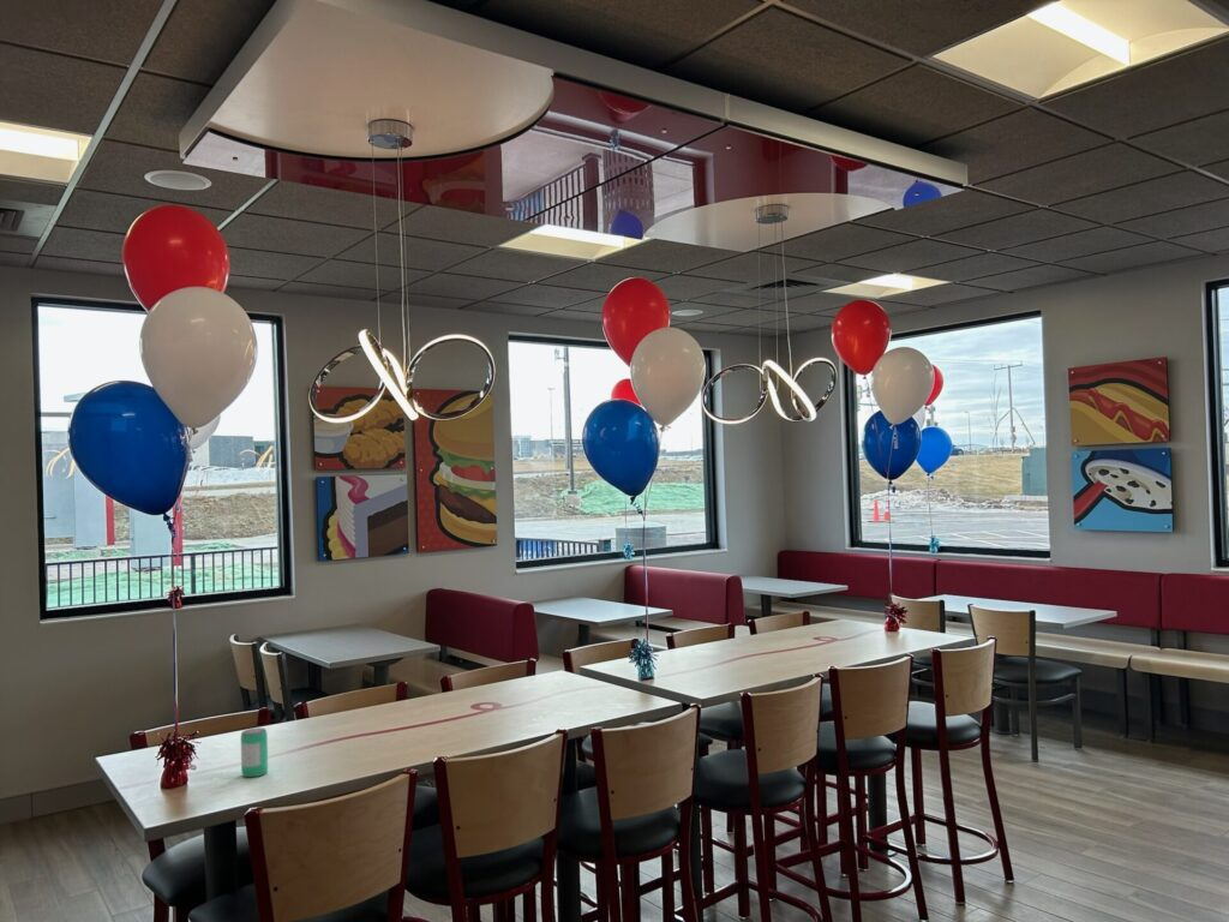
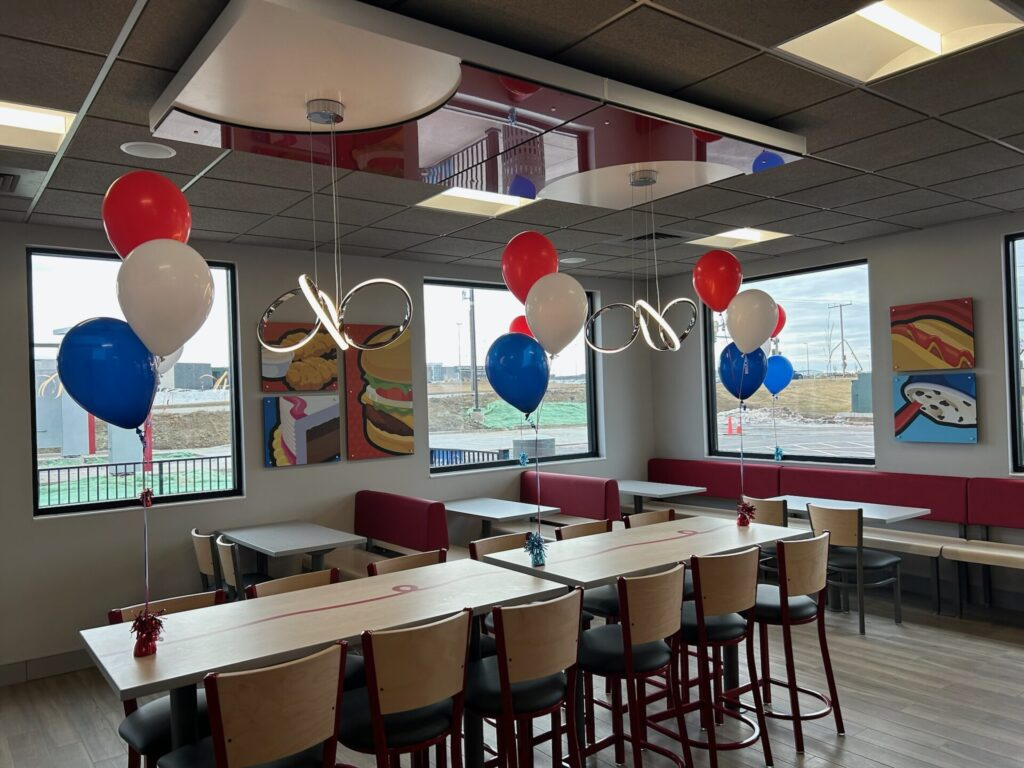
- beverage can [240,726,269,778]
